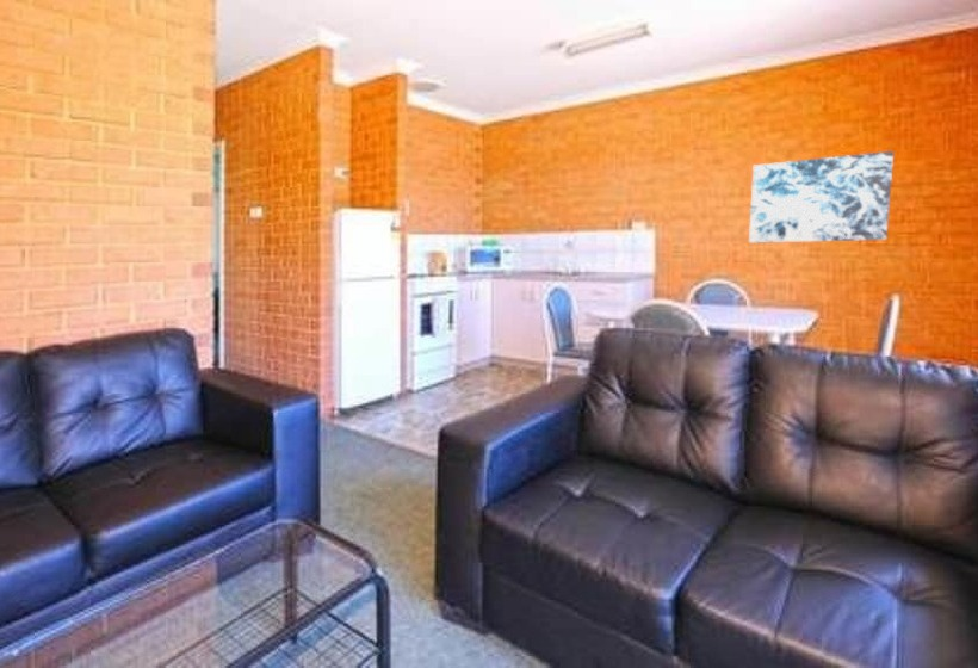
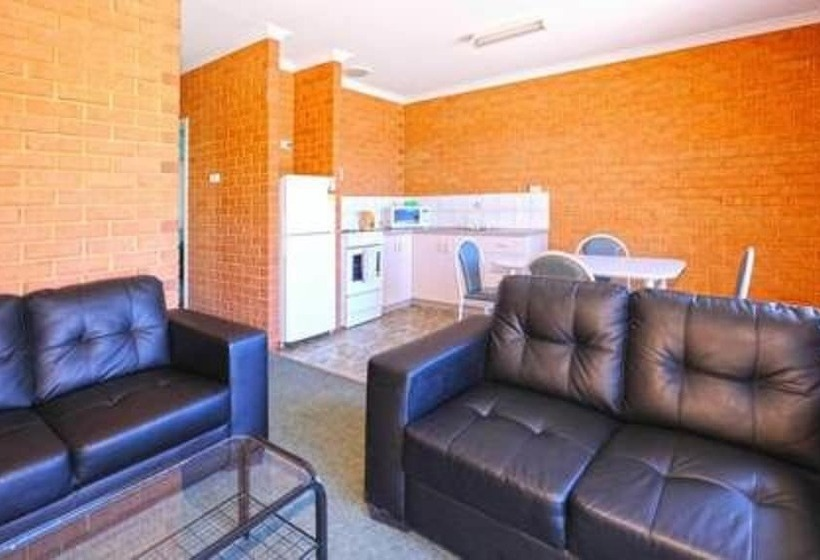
- wall art [748,150,895,245]
